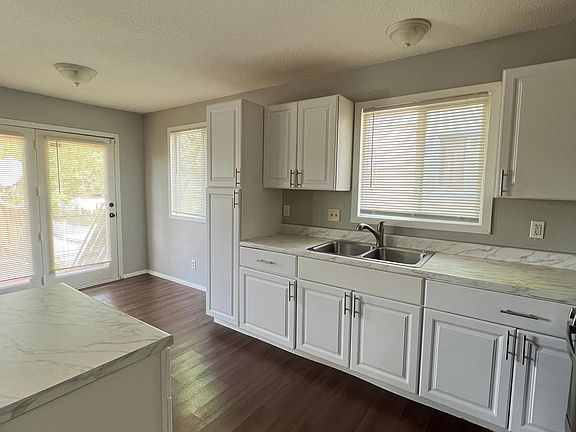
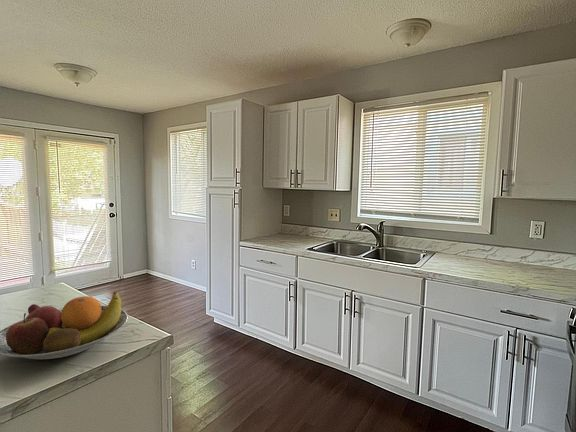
+ fruit bowl [0,291,129,360]
